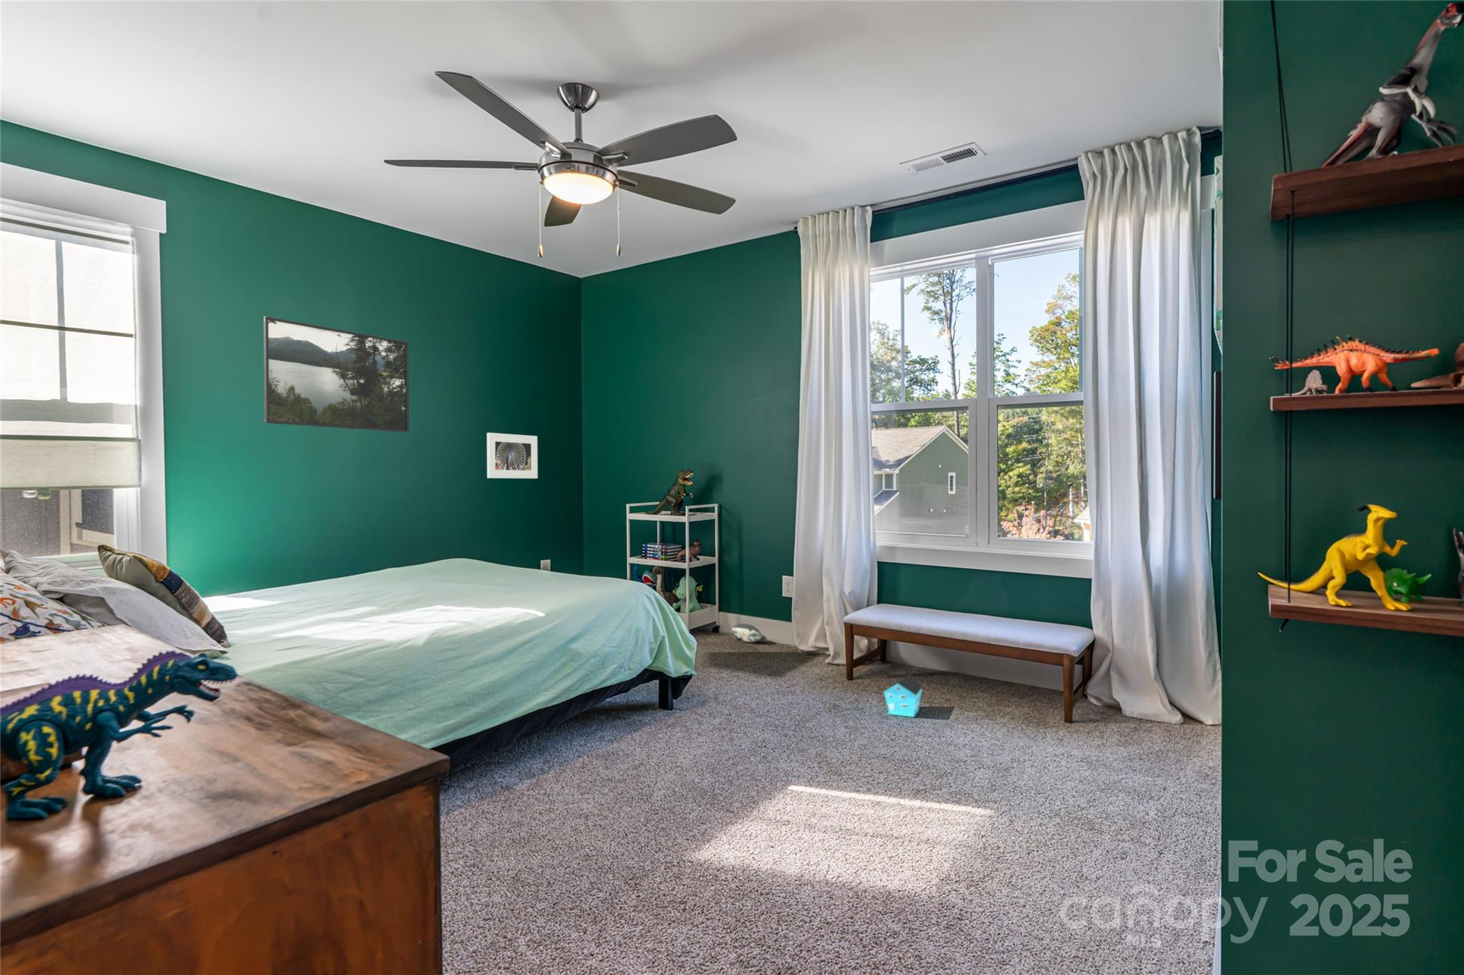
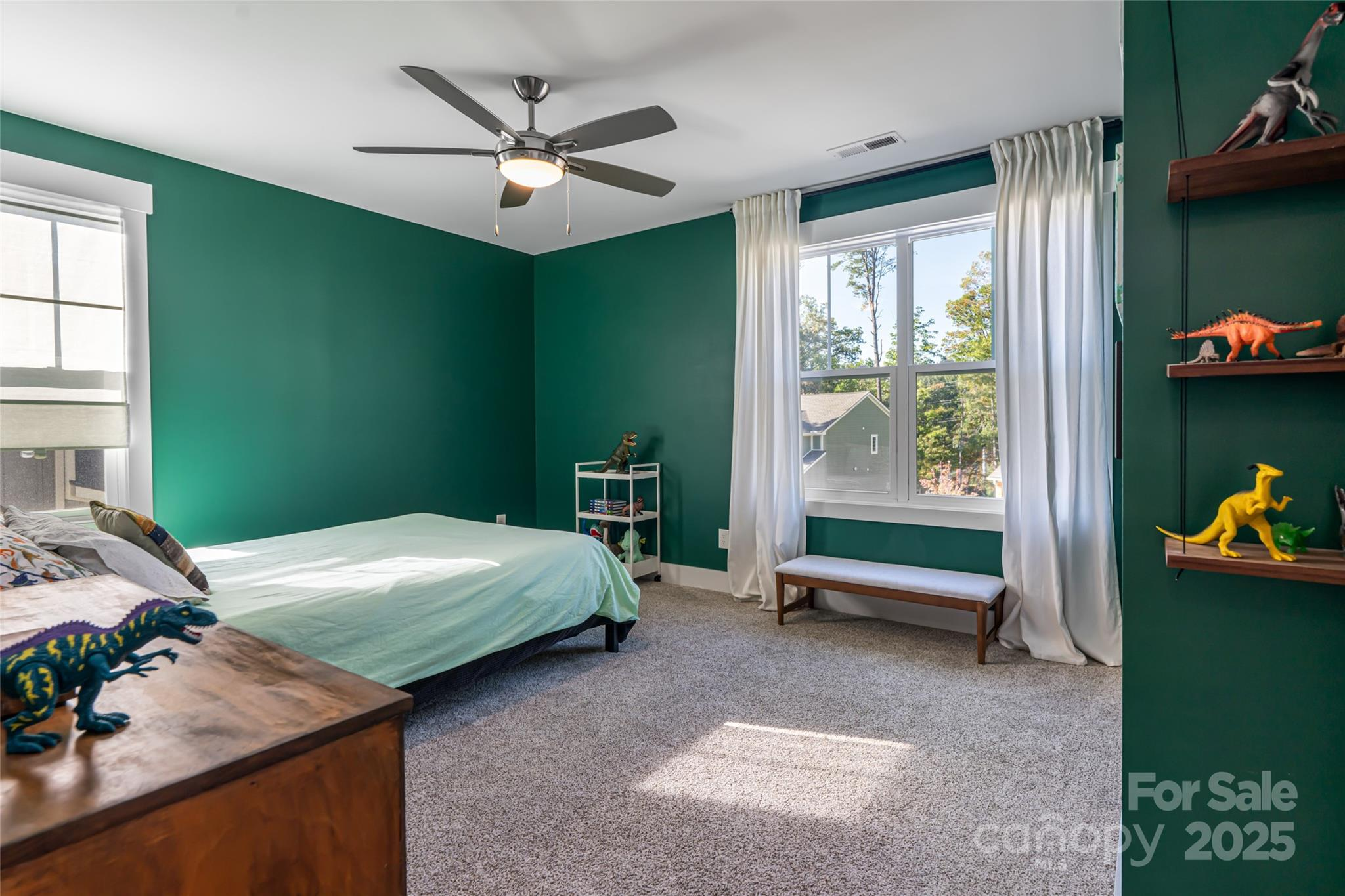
- toy house [883,672,923,718]
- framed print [263,316,409,433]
- plush toy [731,622,767,643]
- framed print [487,432,539,479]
